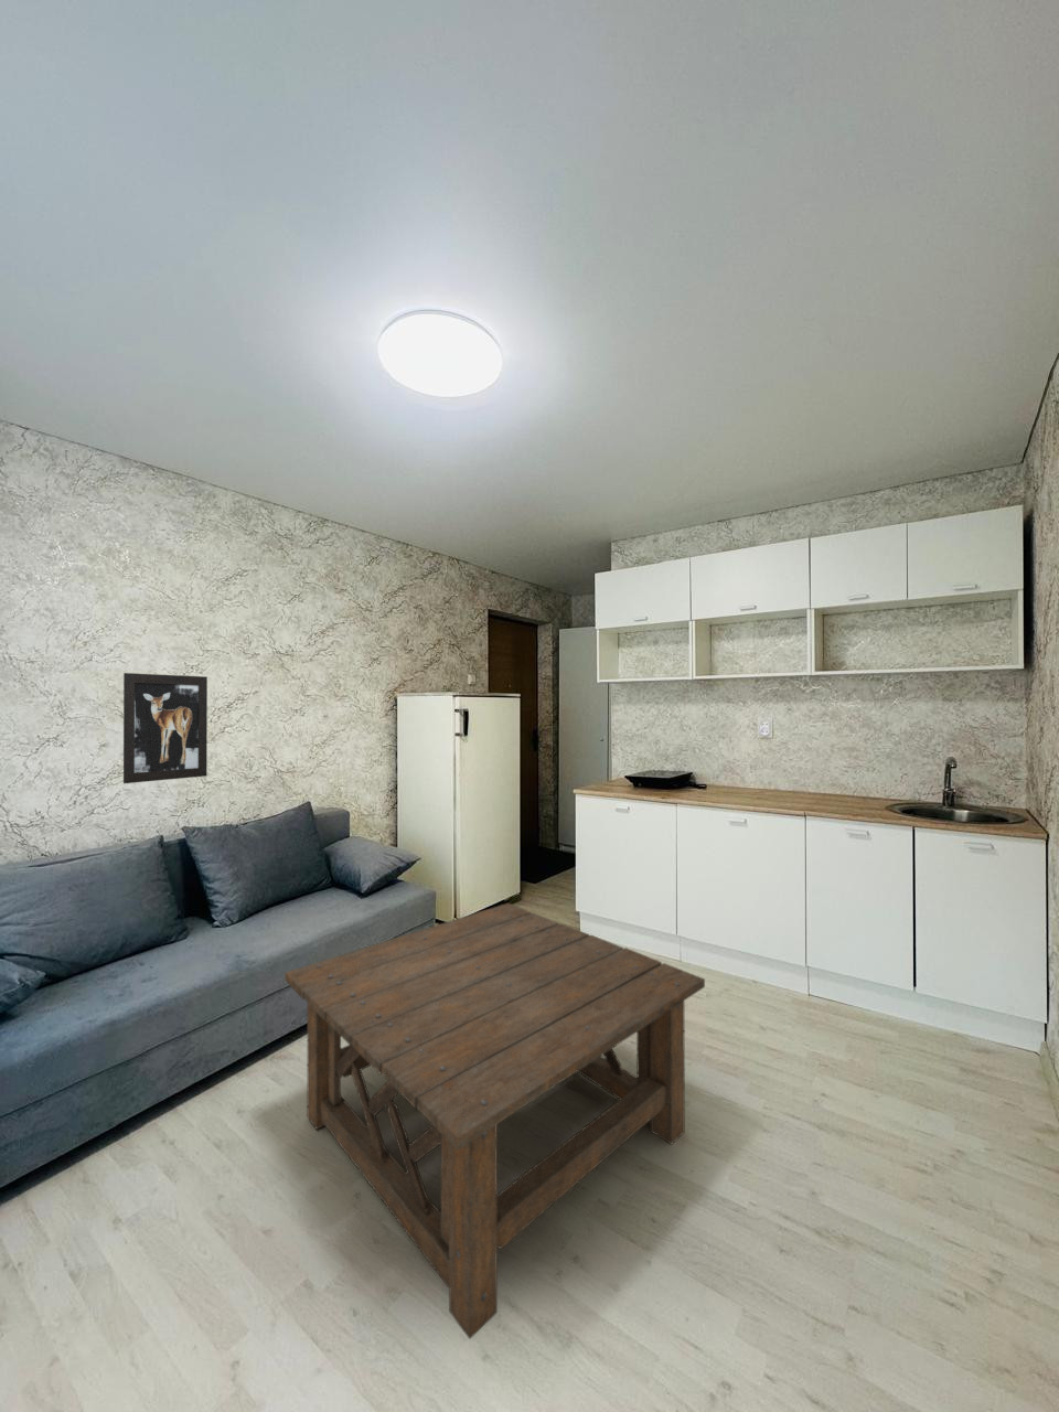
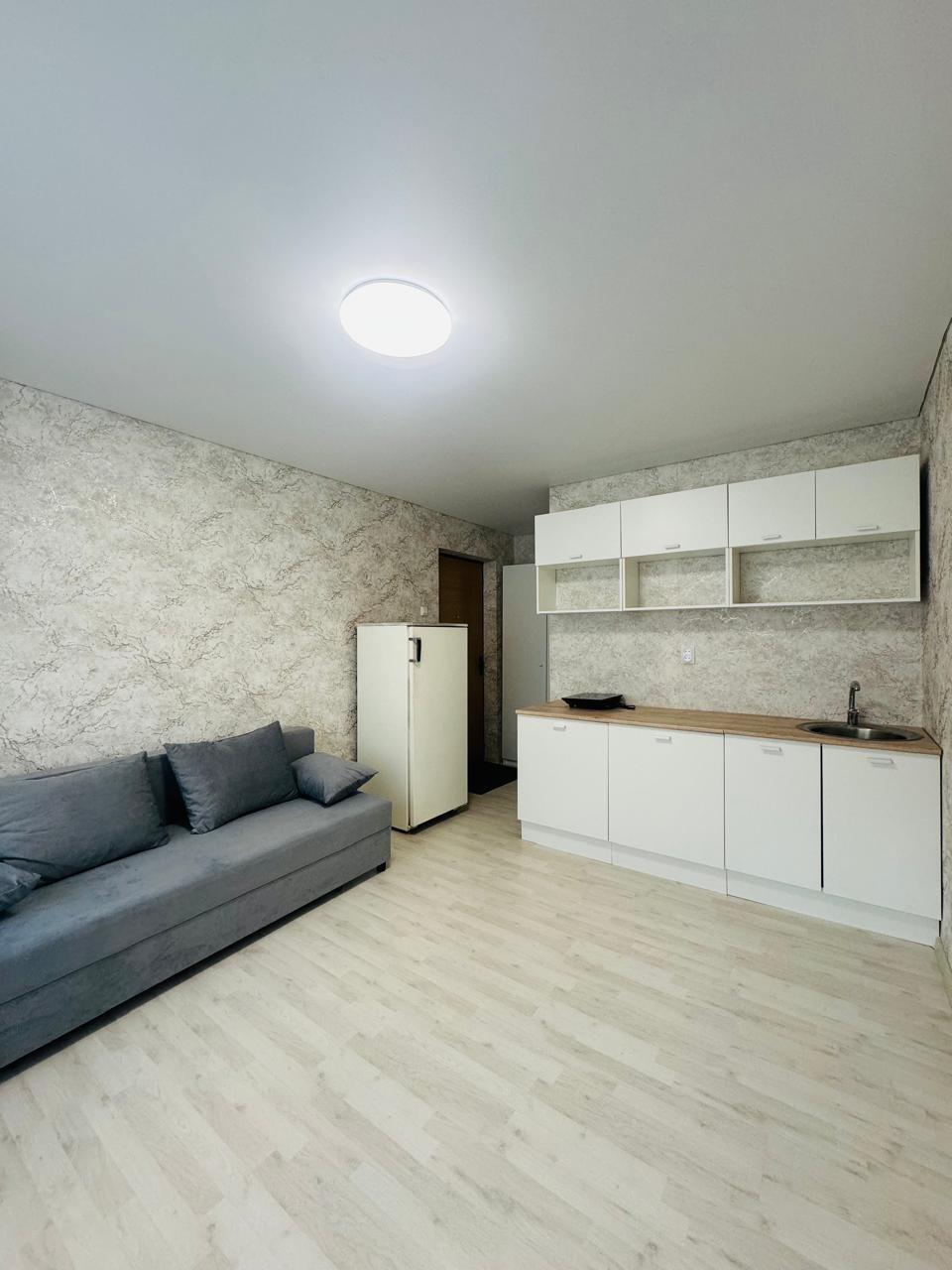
- wall art [122,672,208,784]
- coffee table [284,903,706,1341]
